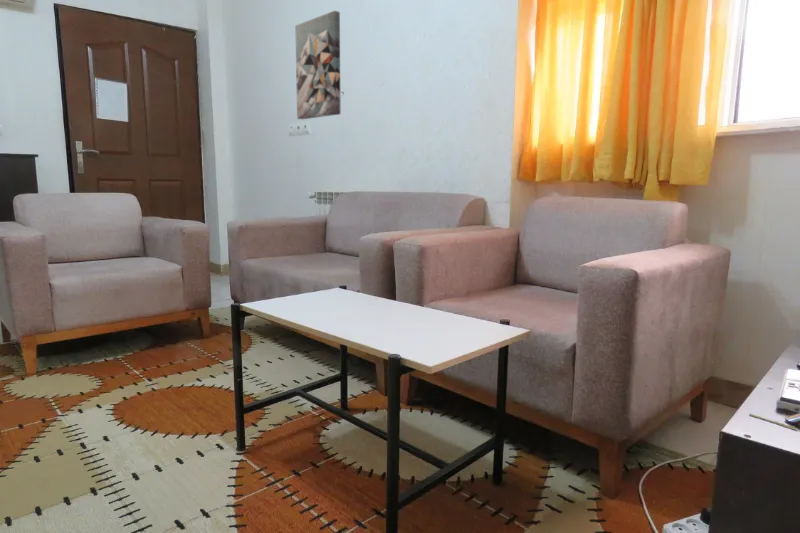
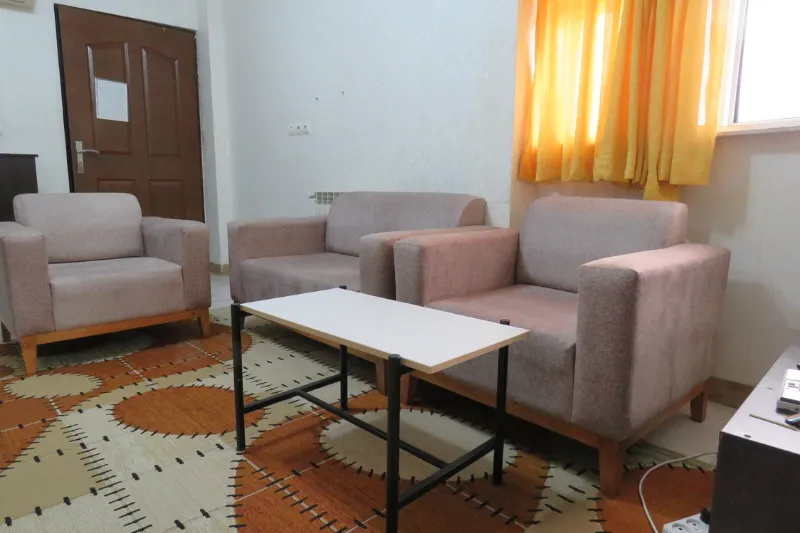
- wall art [294,10,341,120]
